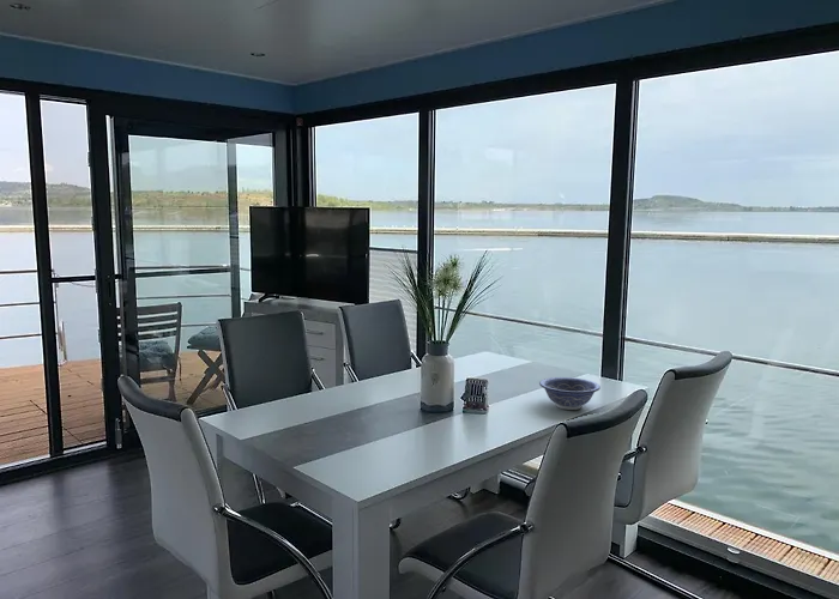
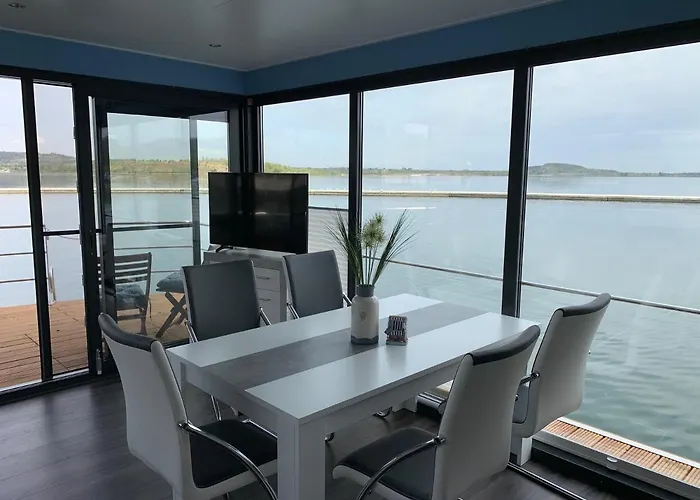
- decorative bowl [538,376,602,411]
